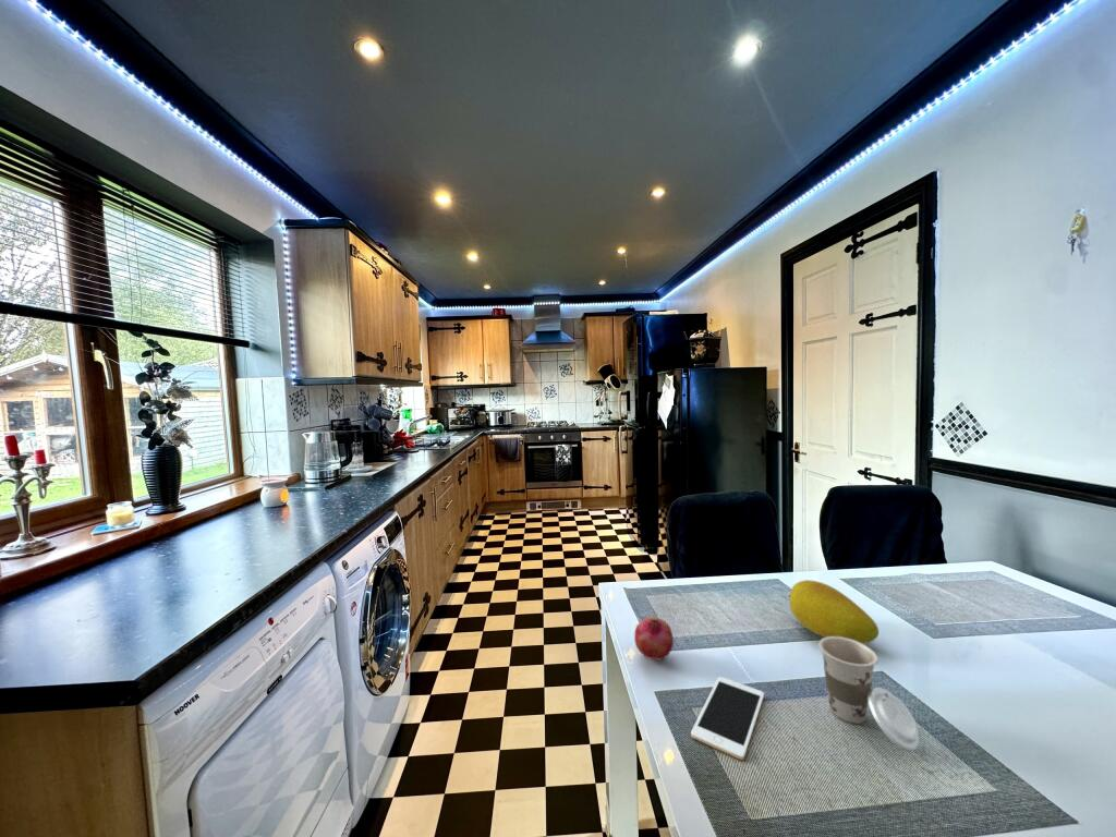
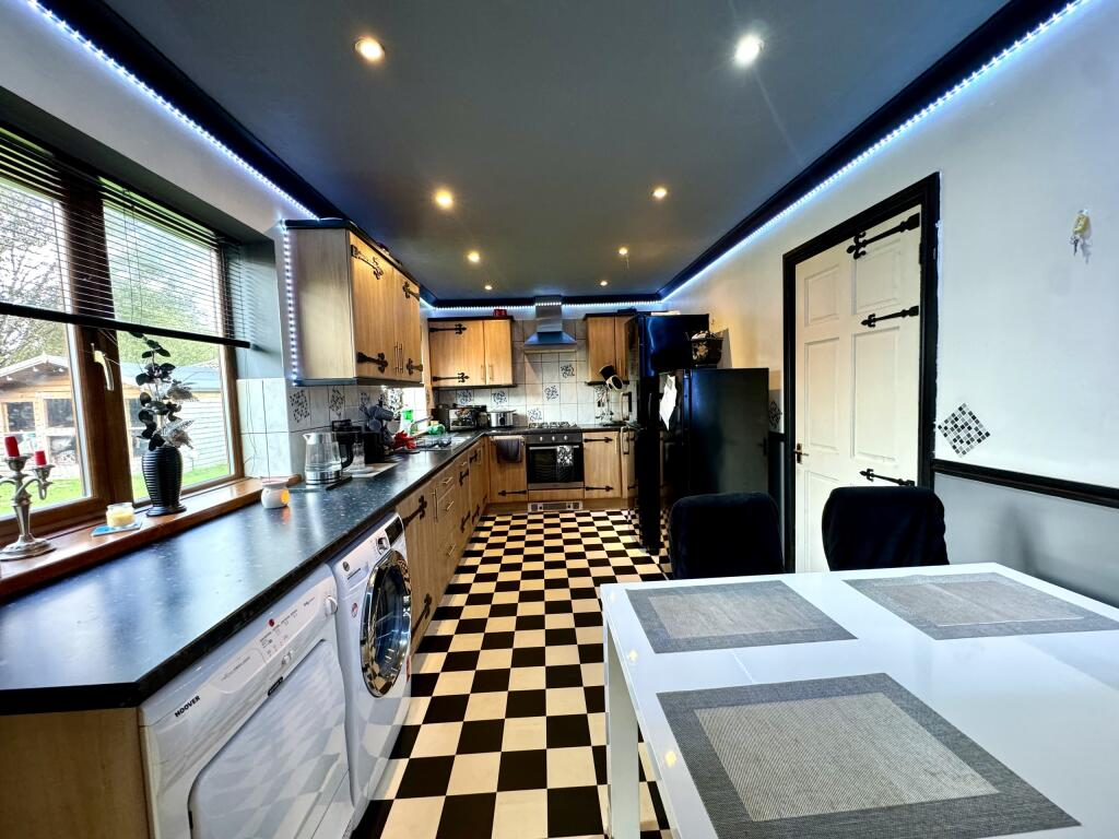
- cup [817,636,920,751]
- fruit [788,579,880,645]
- cell phone [690,676,765,761]
- fruit [633,616,675,660]
